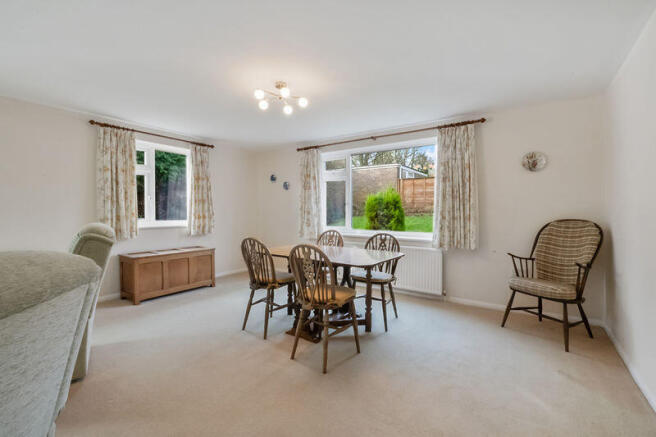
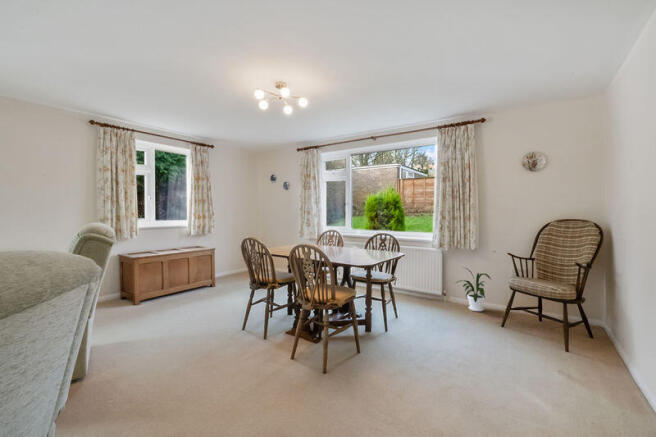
+ house plant [455,266,492,312]
